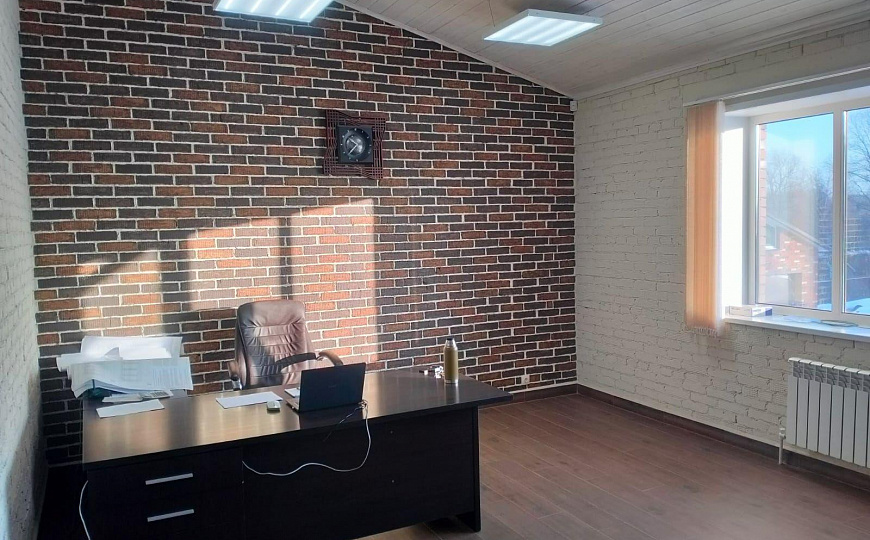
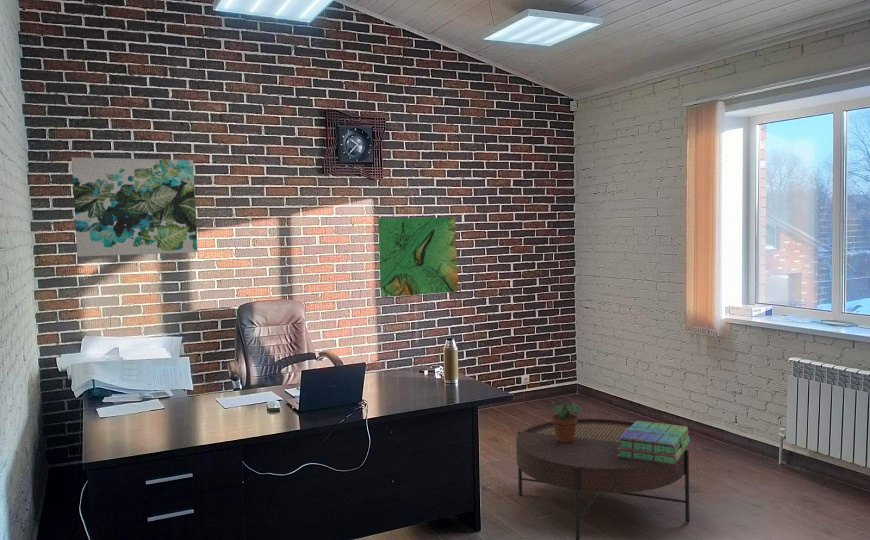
+ potted plant [544,400,582,443]
+ stack of books [617,420,691,464]
+ wall art [71,156,199,257]
+ map [377,216,459,298]
+ coffee table [515,417,690,540]
